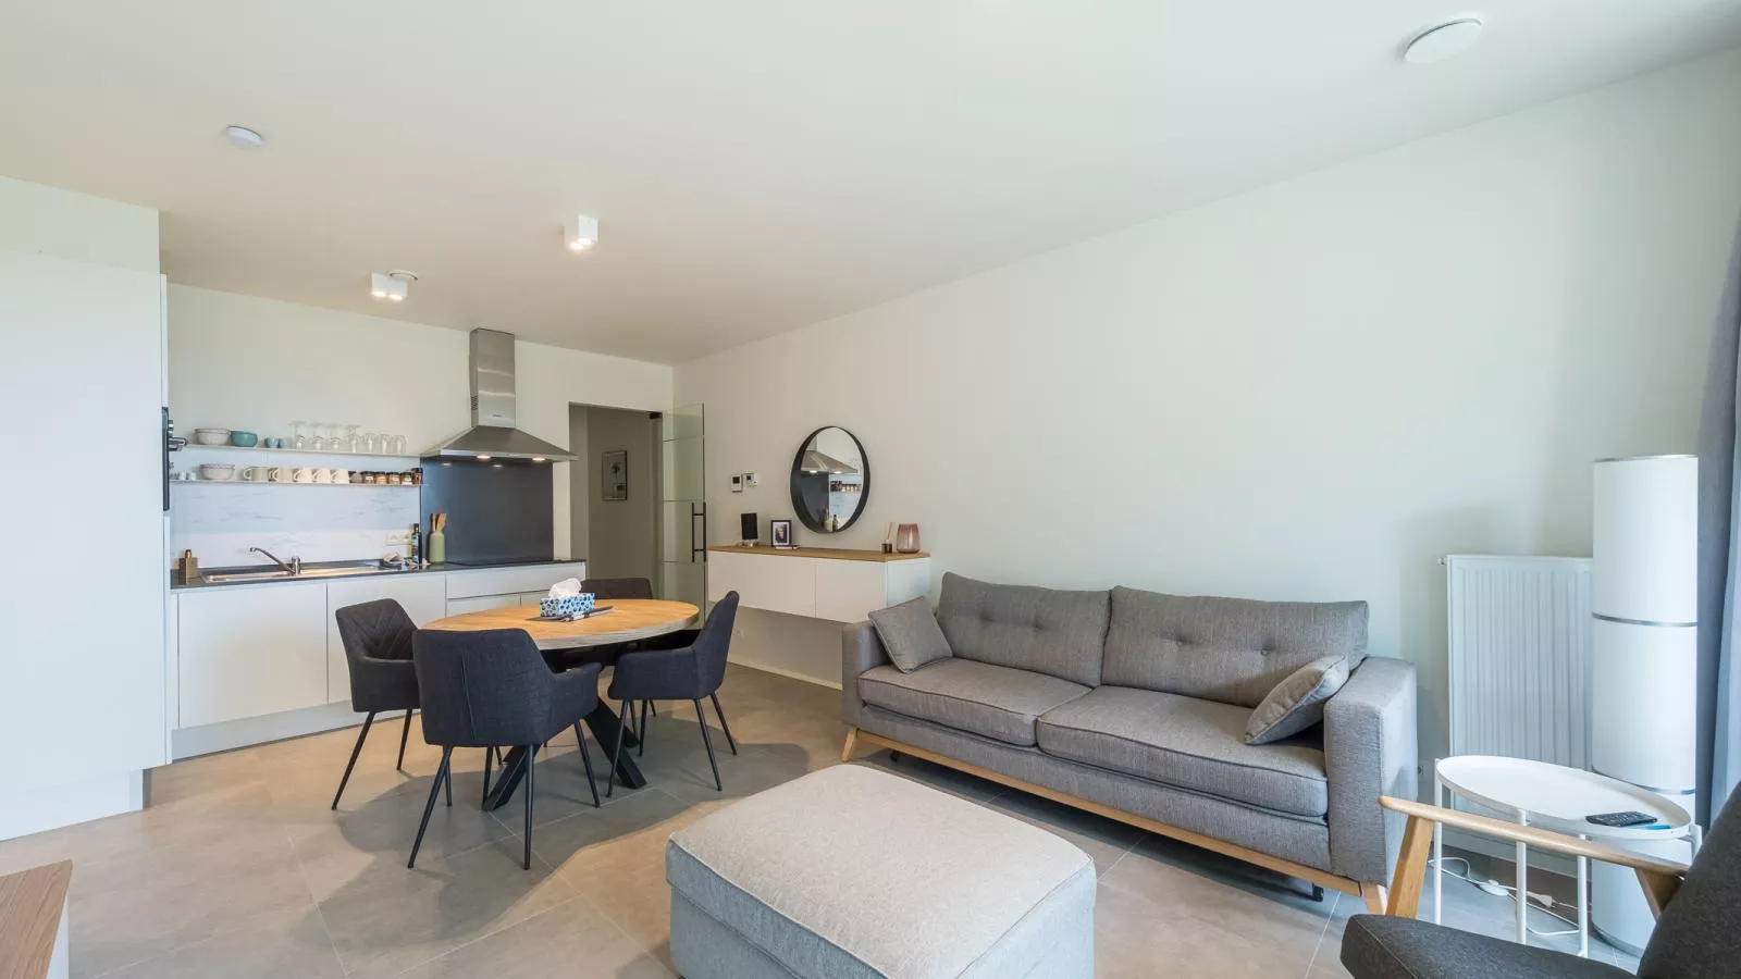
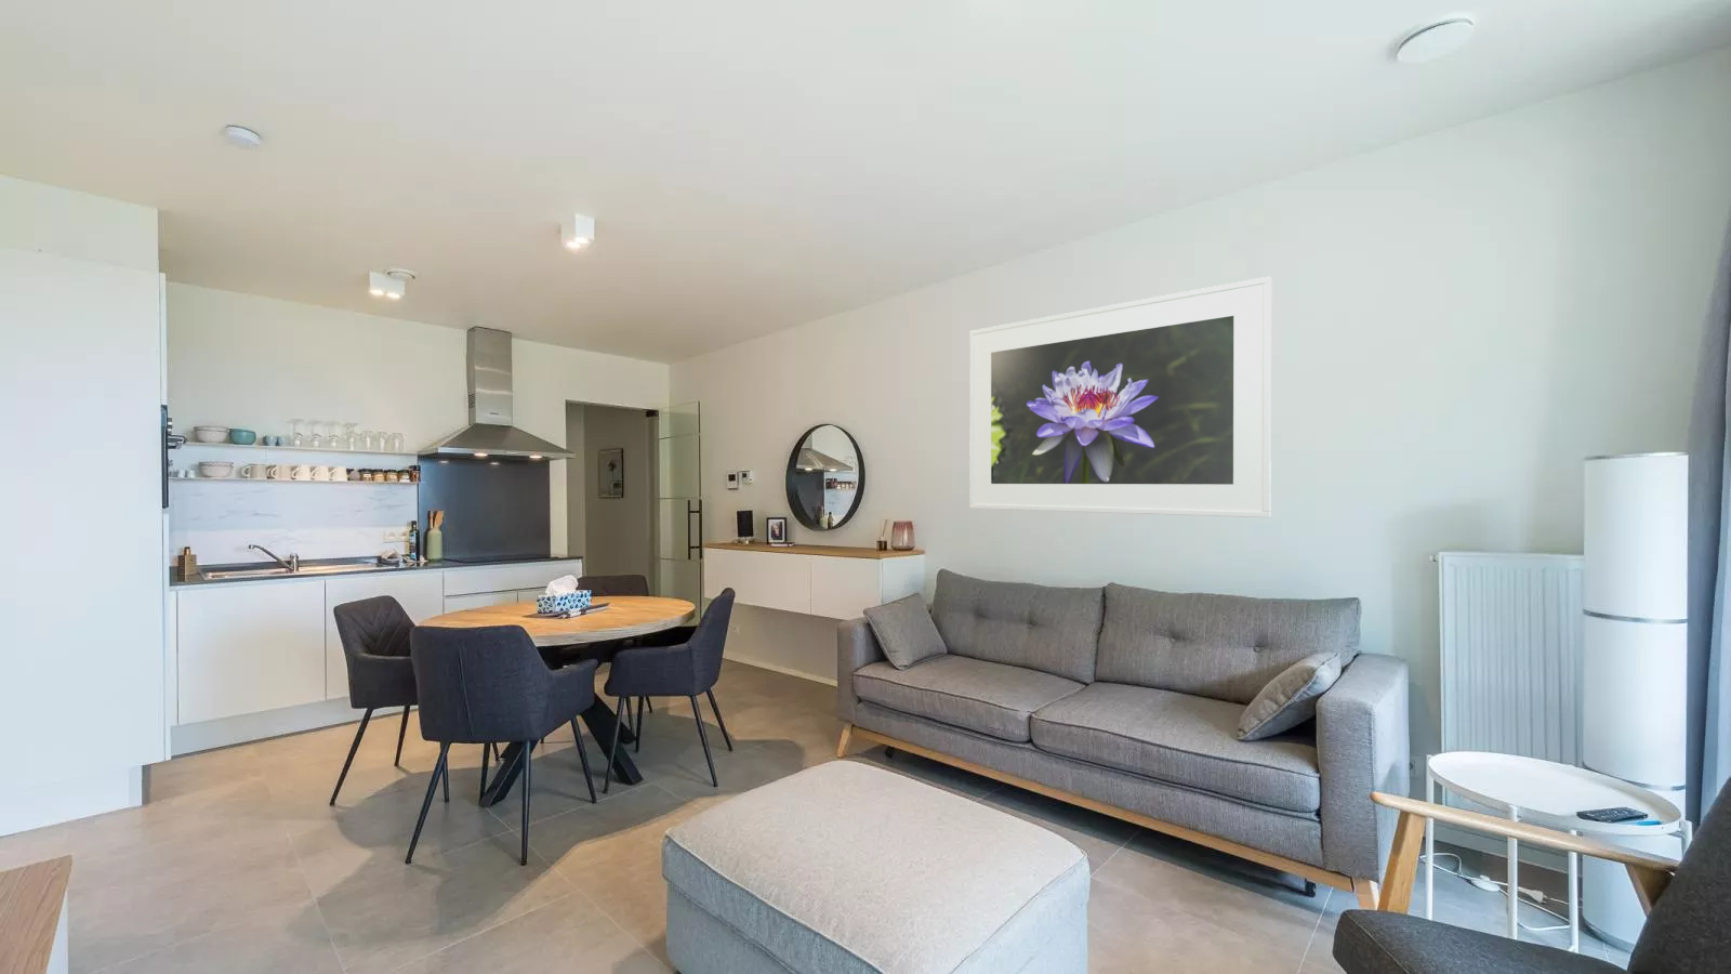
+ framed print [968,276,1272,519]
